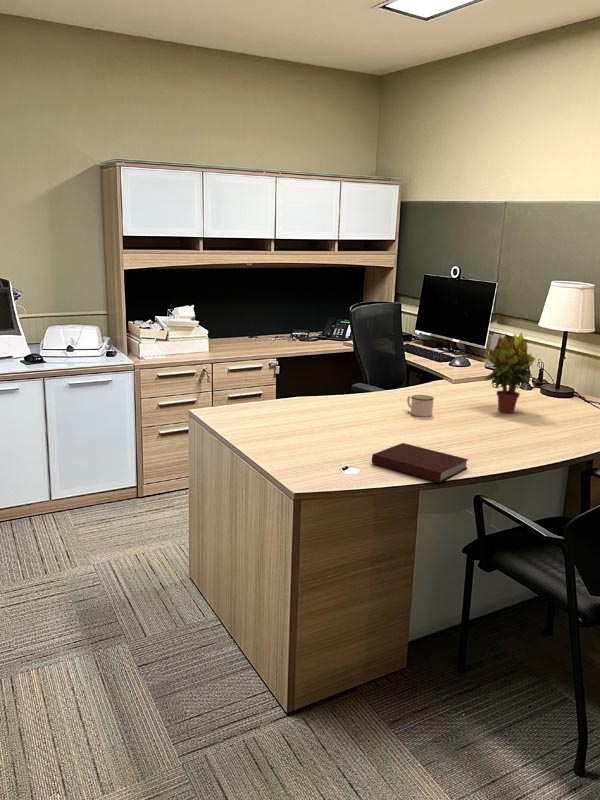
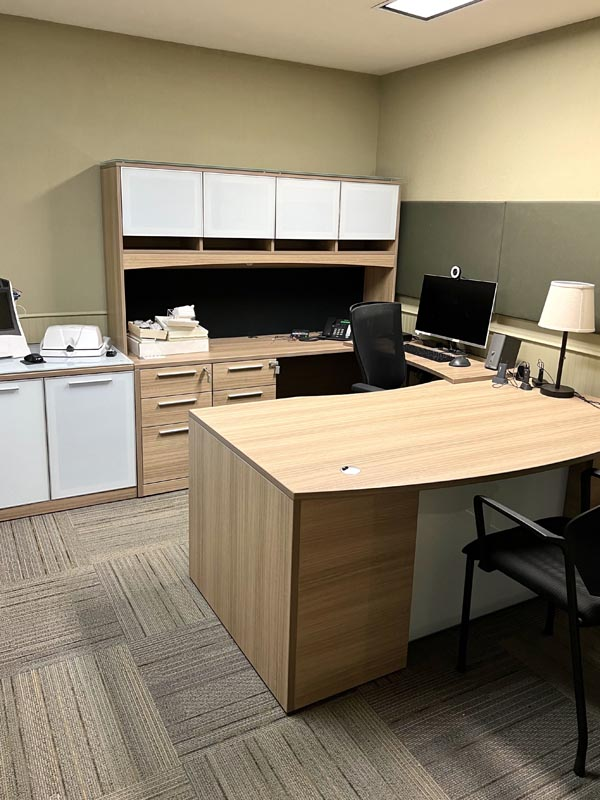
- potted plant [482,331,536,414]
- notebook [371,442,469,483]
- mug [406,394,435,418]
